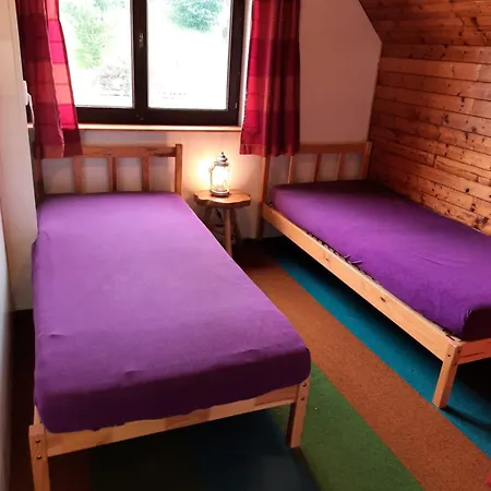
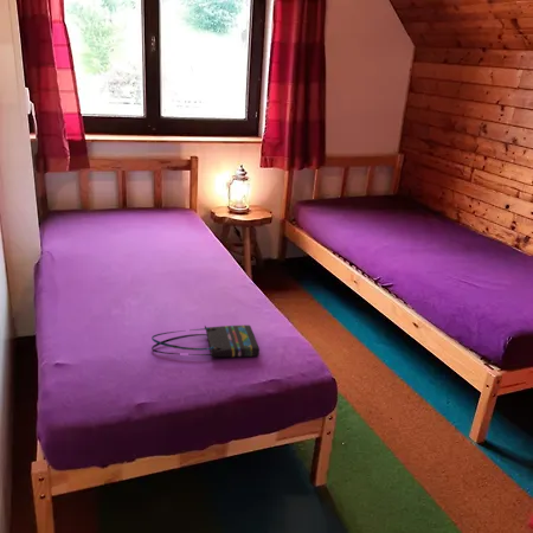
+ tote bag [150,323,261,360]
